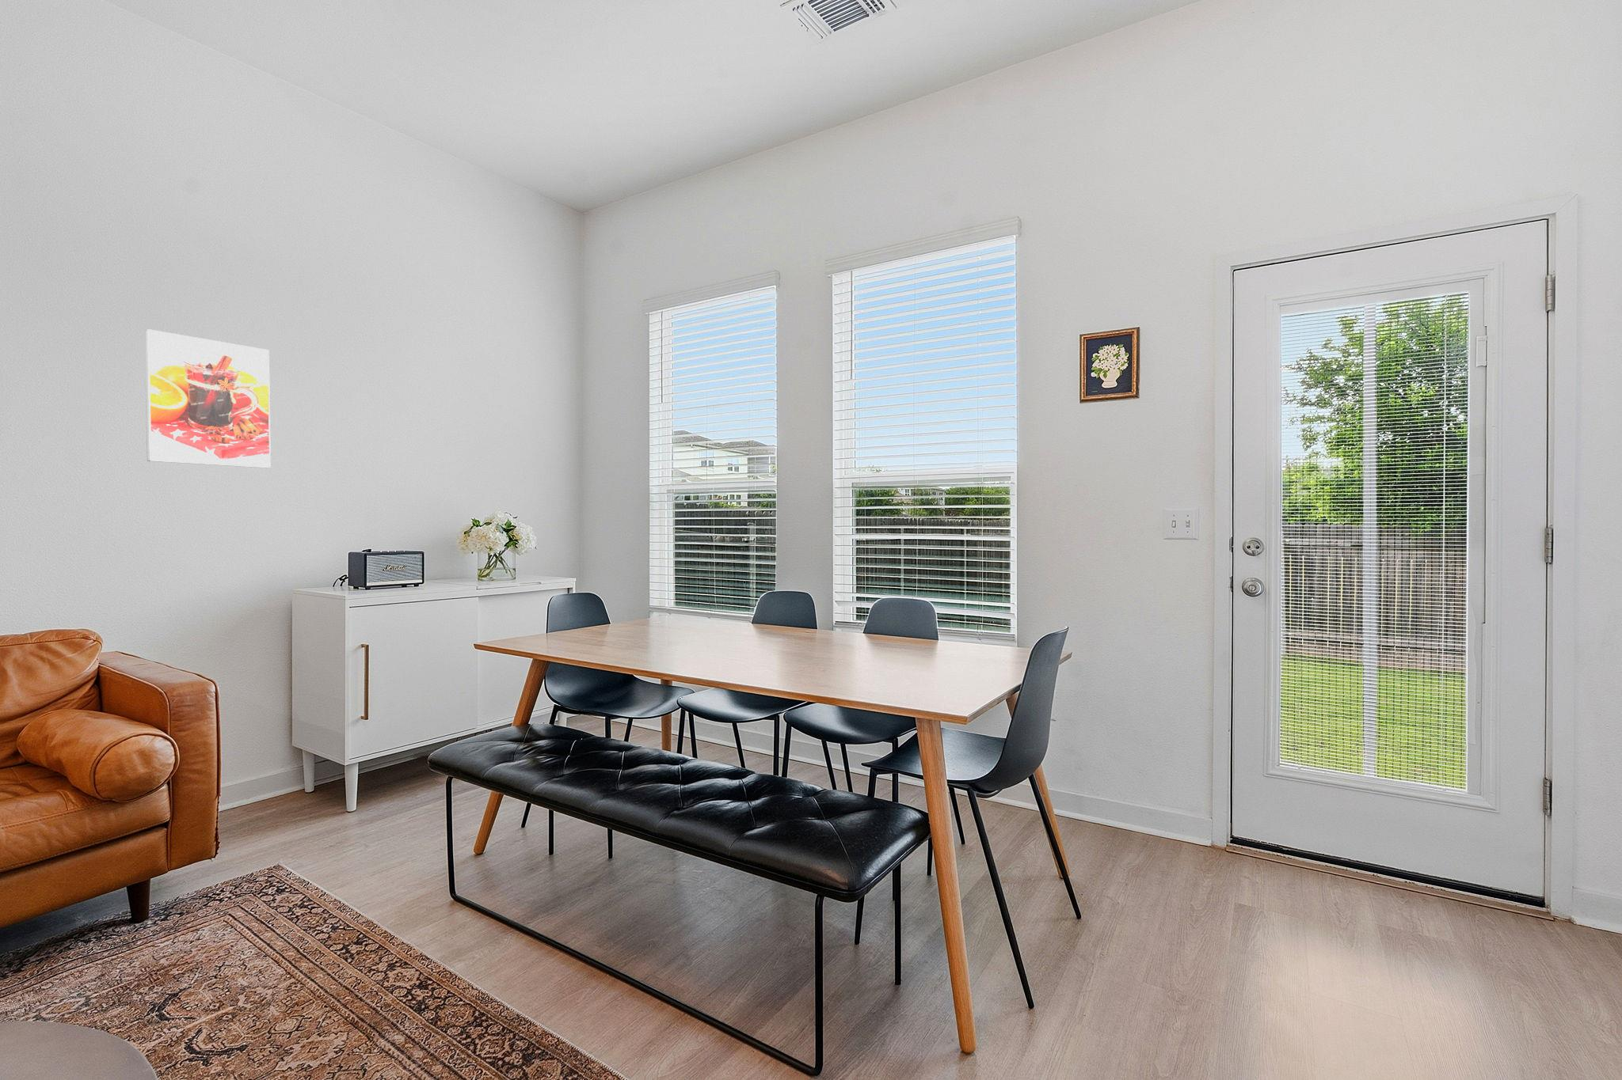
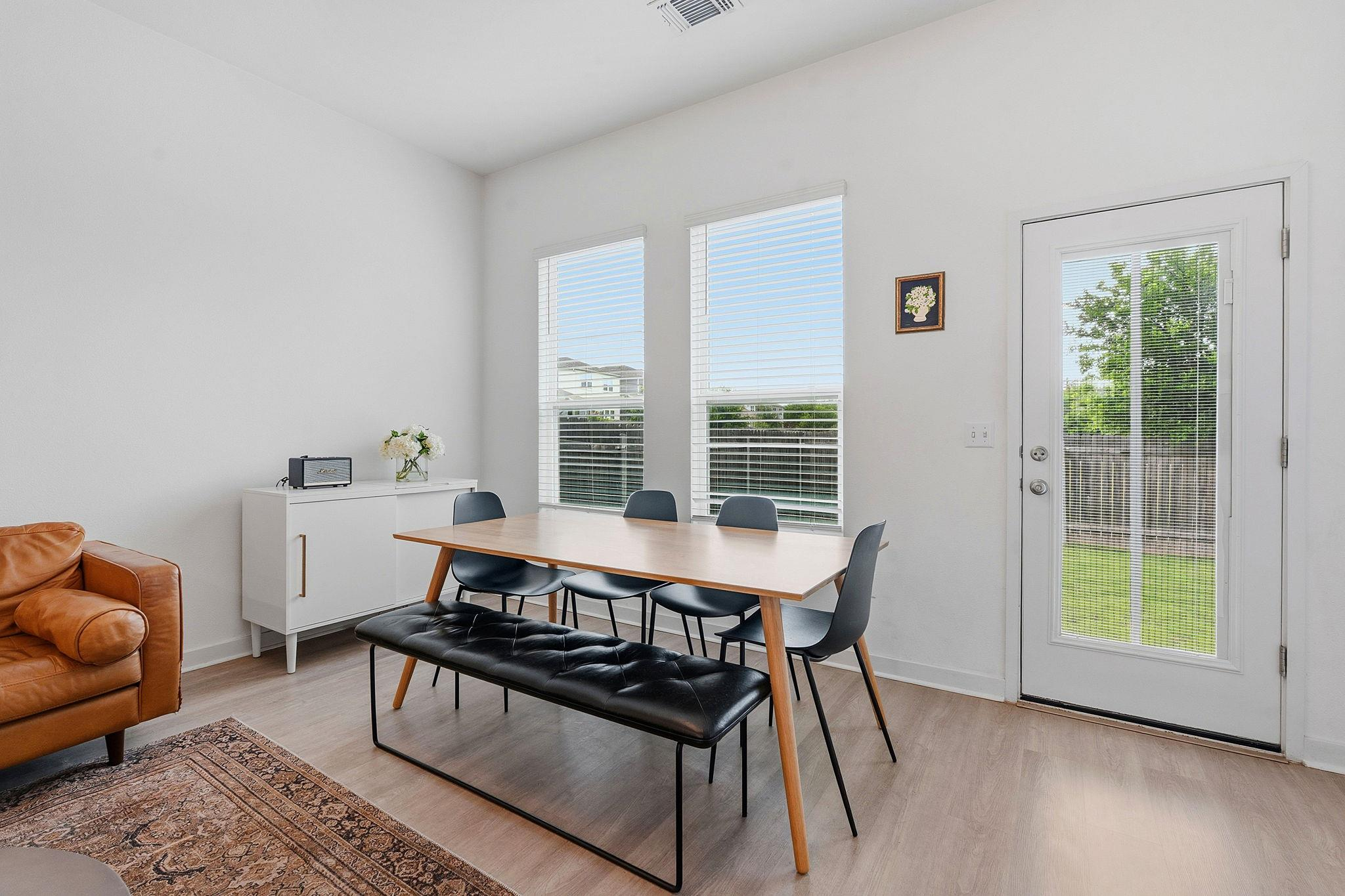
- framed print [145,328,271,469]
